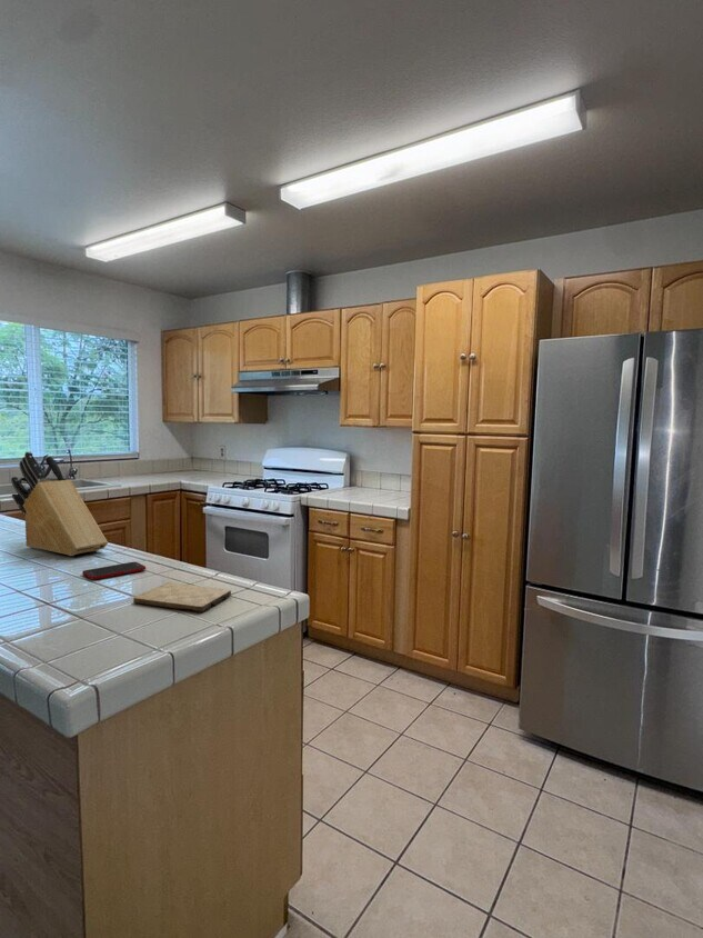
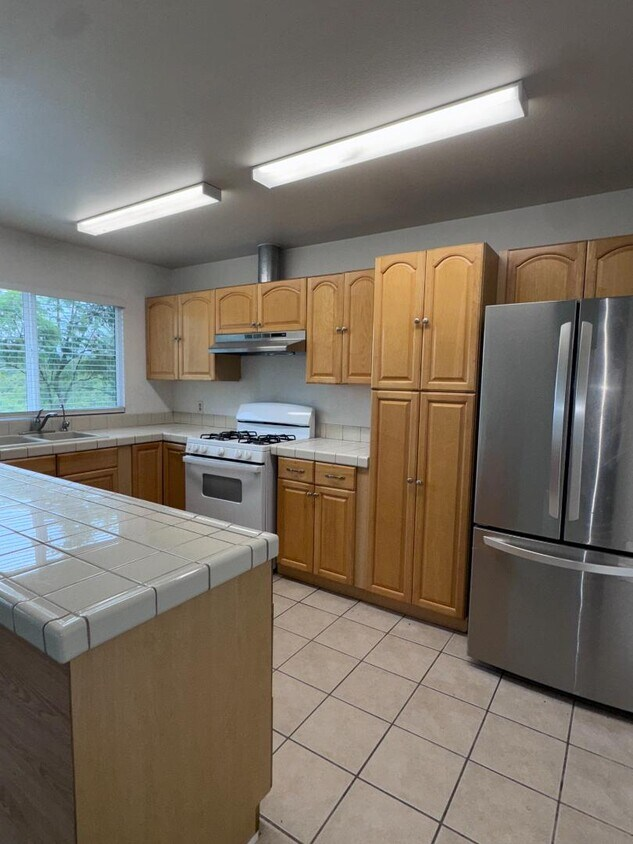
- cutting board [132,581,232,613]
- cell phone [81,561,147,581]
- knife block [10,451,109,557]
